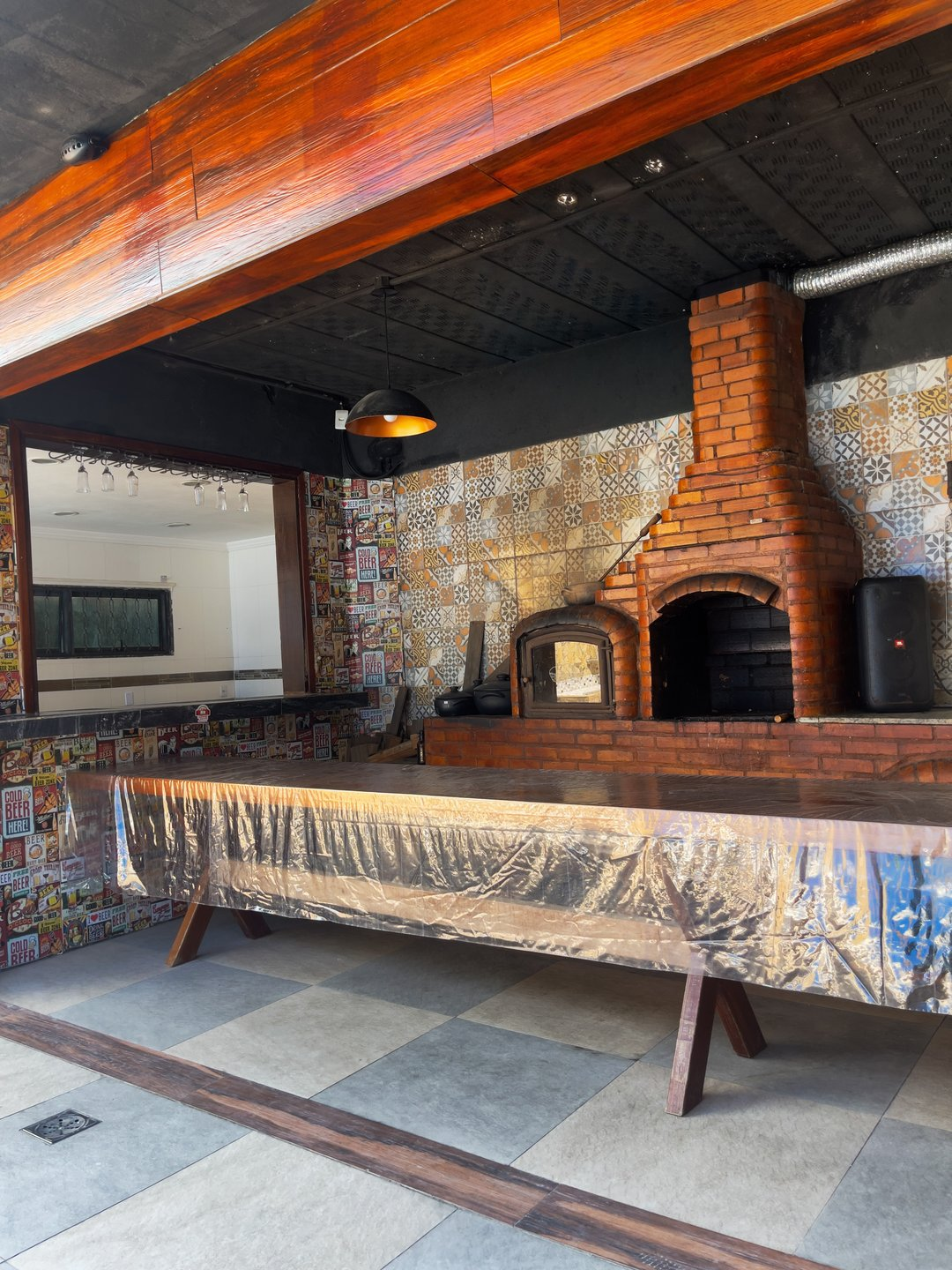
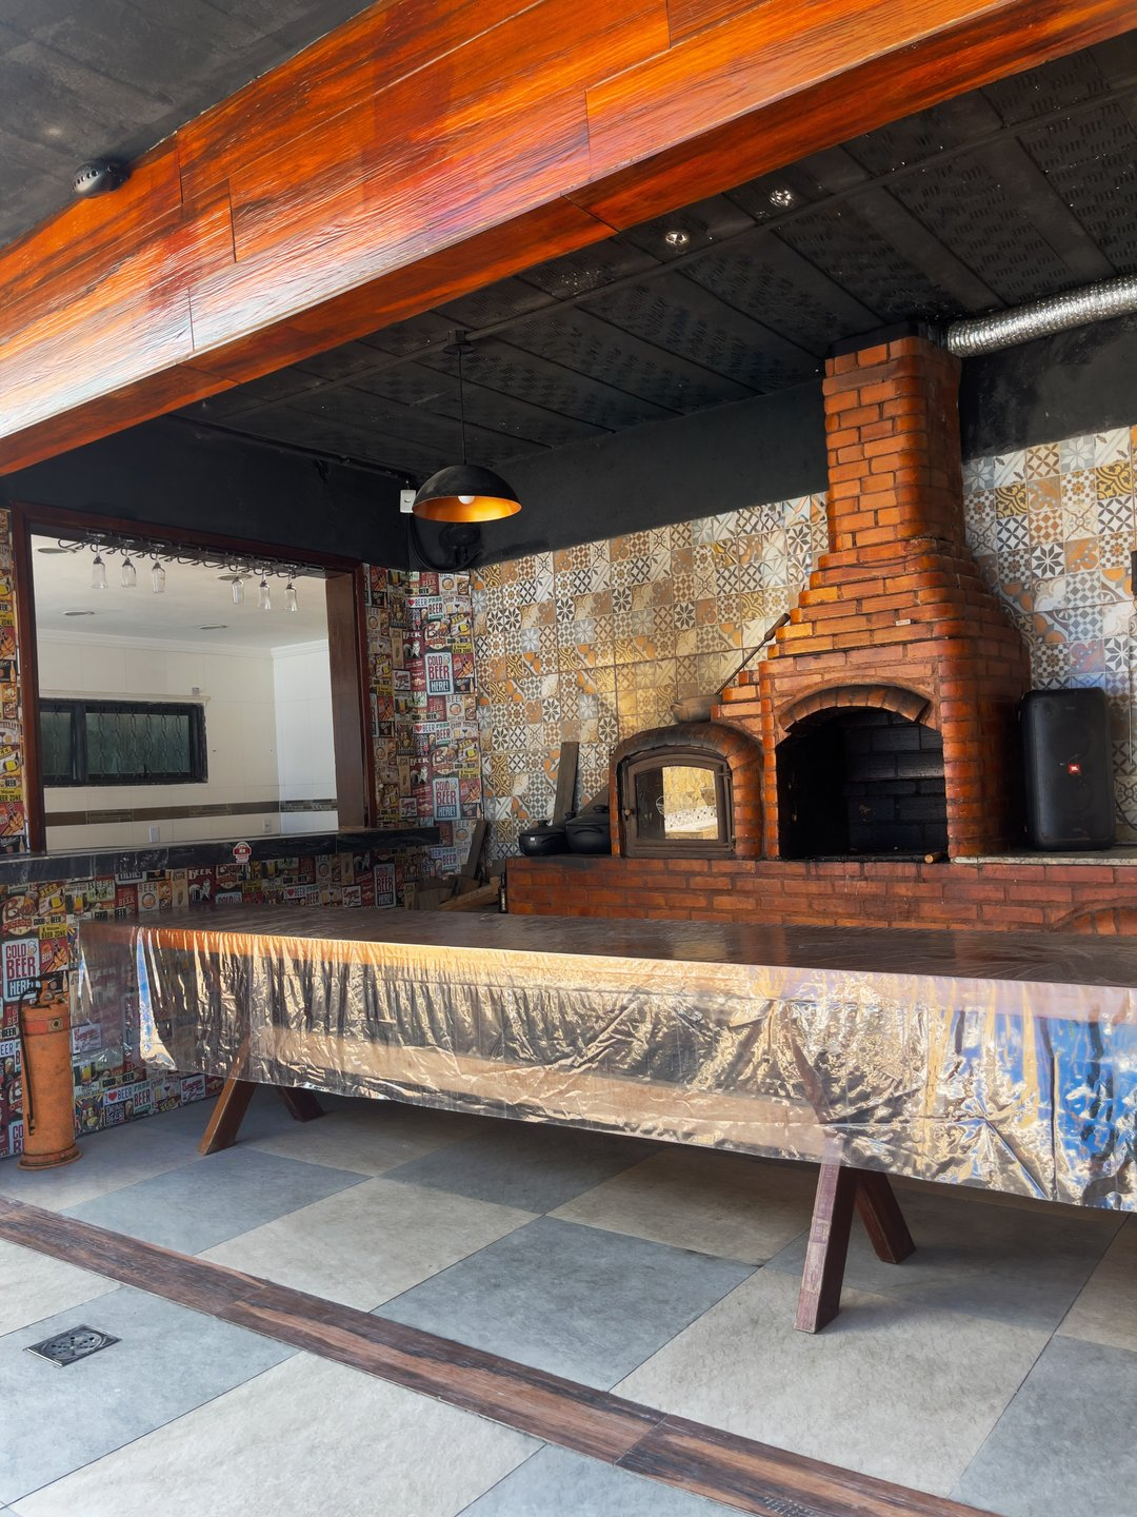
+ fire extinguisher [16,972,84,1172]
